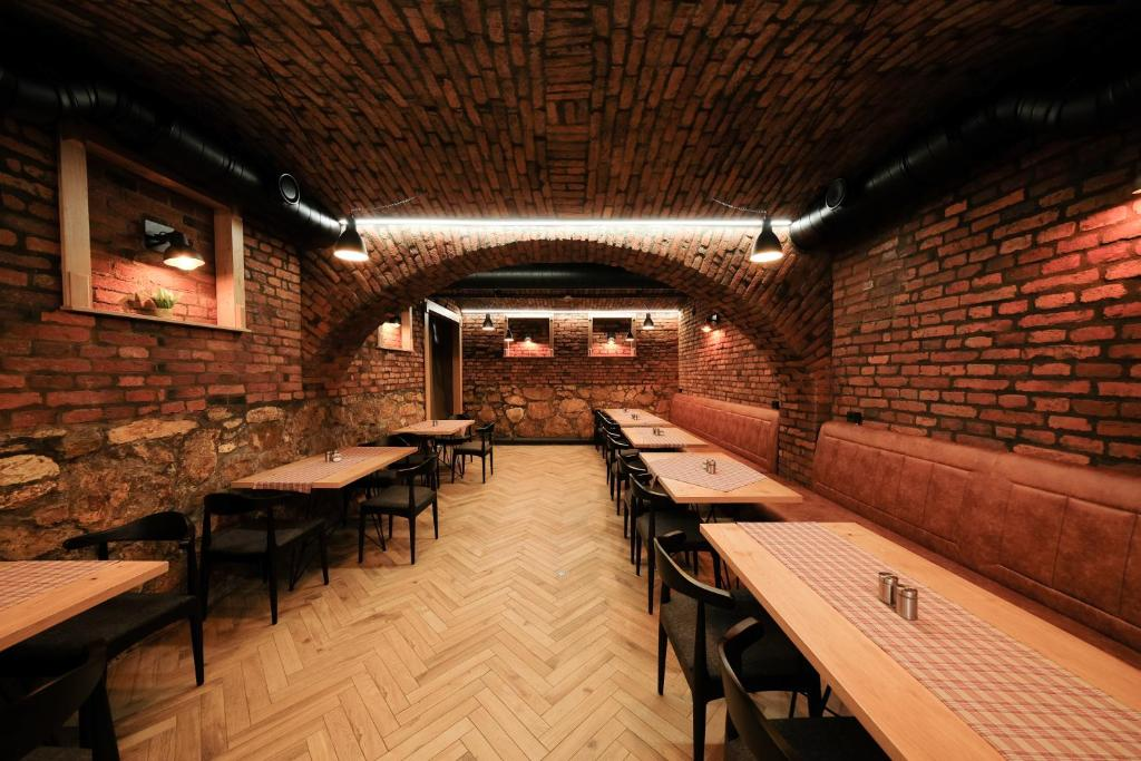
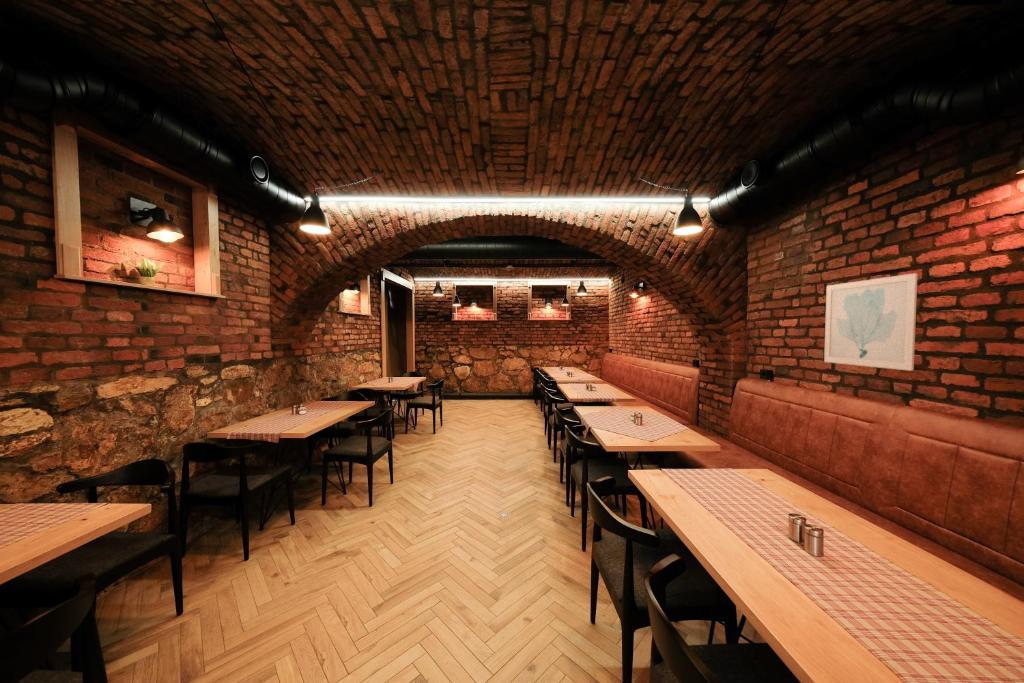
+ wall art [823,272,918,372]
